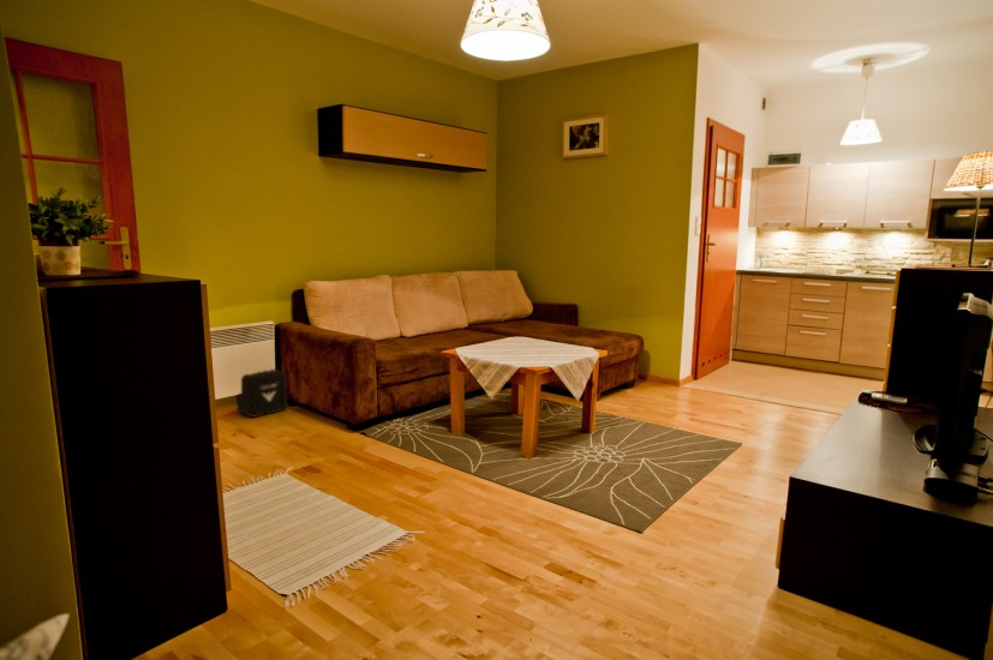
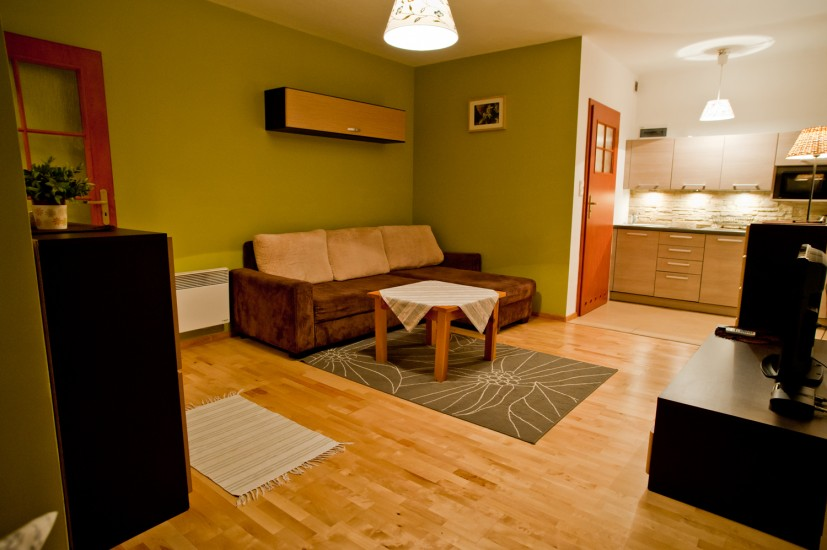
- air purifier [234,368,288,419]
